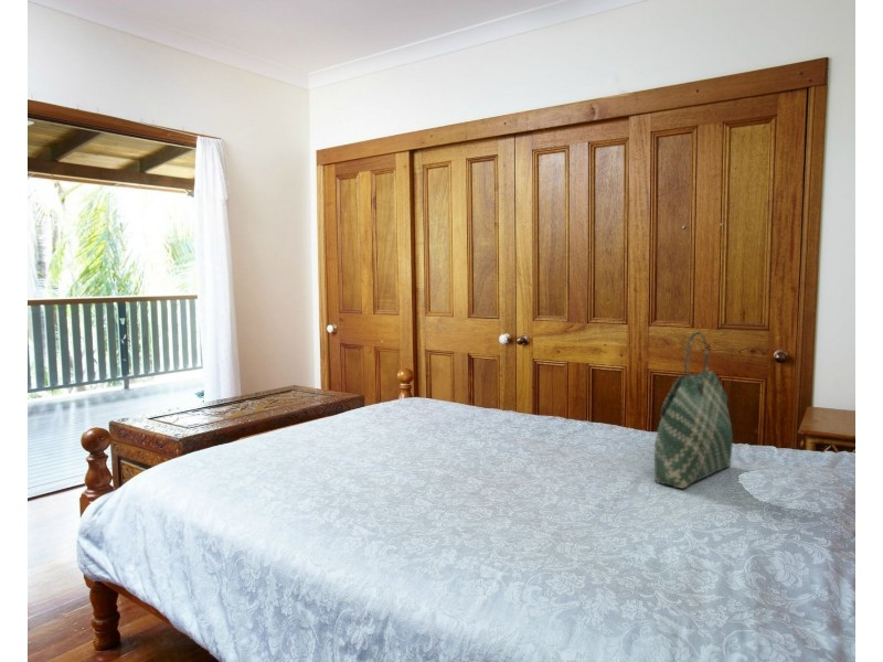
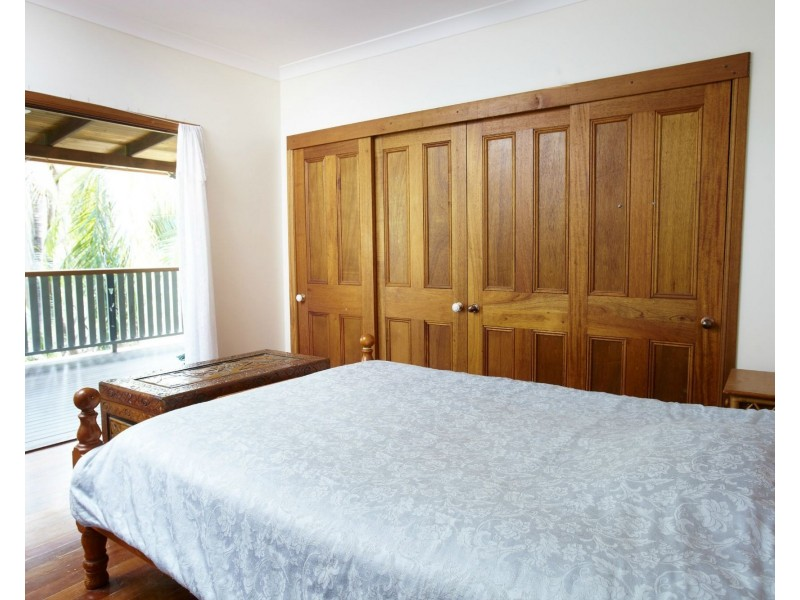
- tote bag [653,331,734,490]
